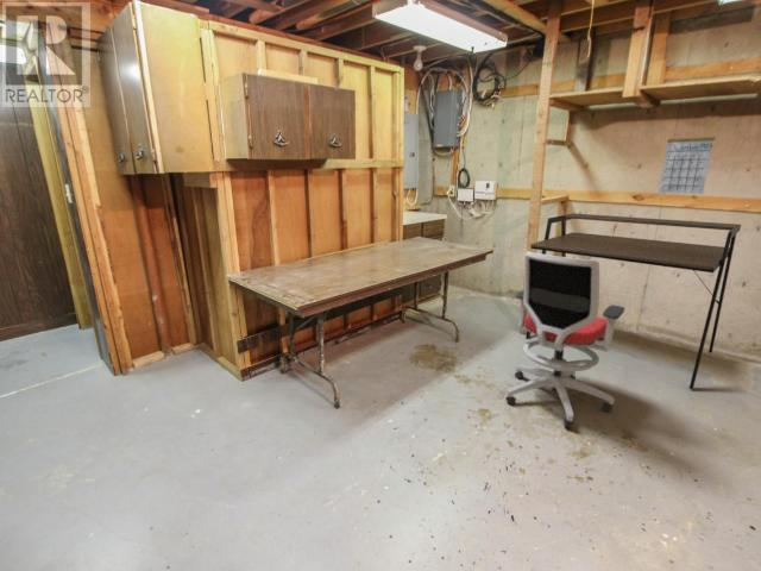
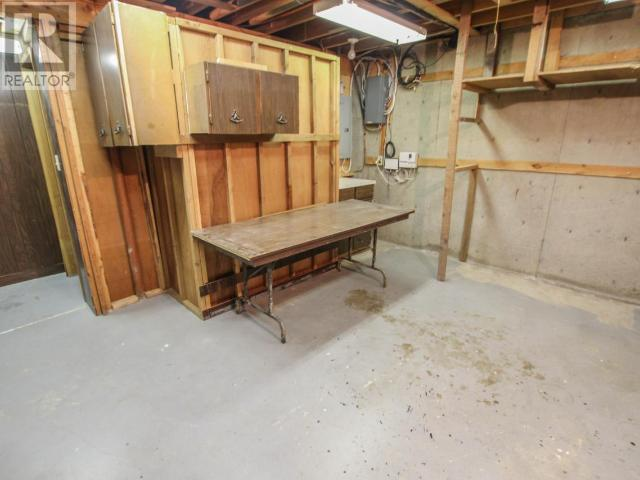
- desk [524,212,742,390]
- office chair [505,250,625,428]
- calendar [658,125,716,195]
